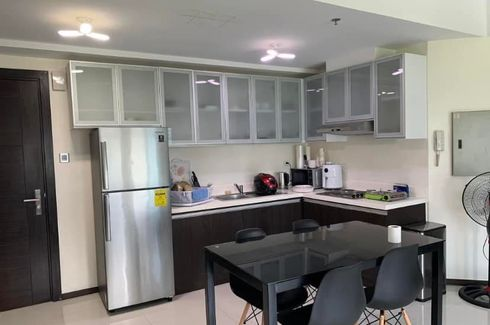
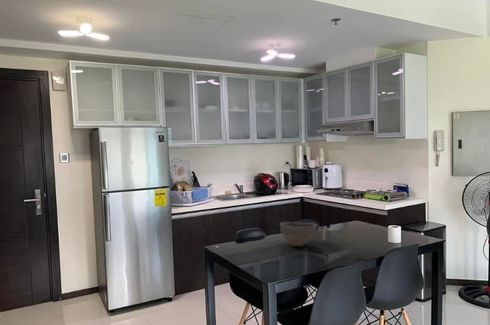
+ bowl [279,221,318,247]
